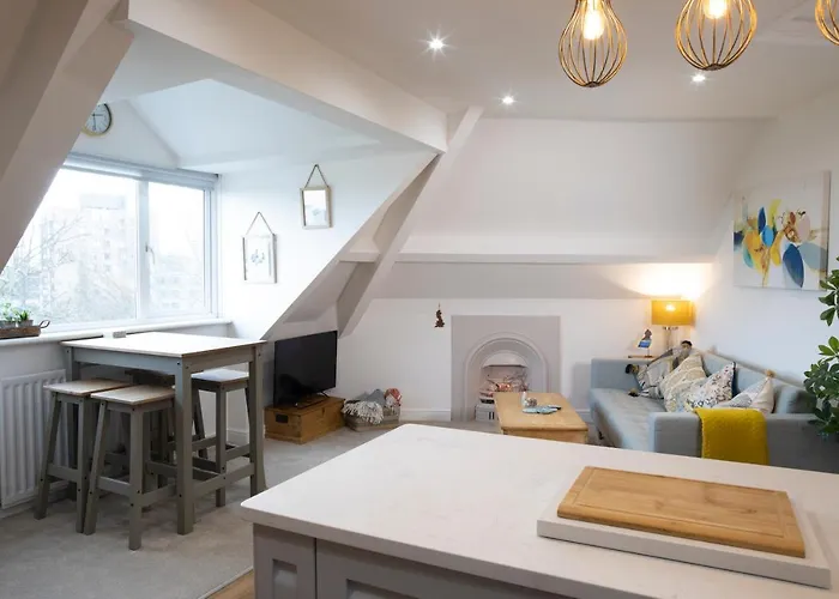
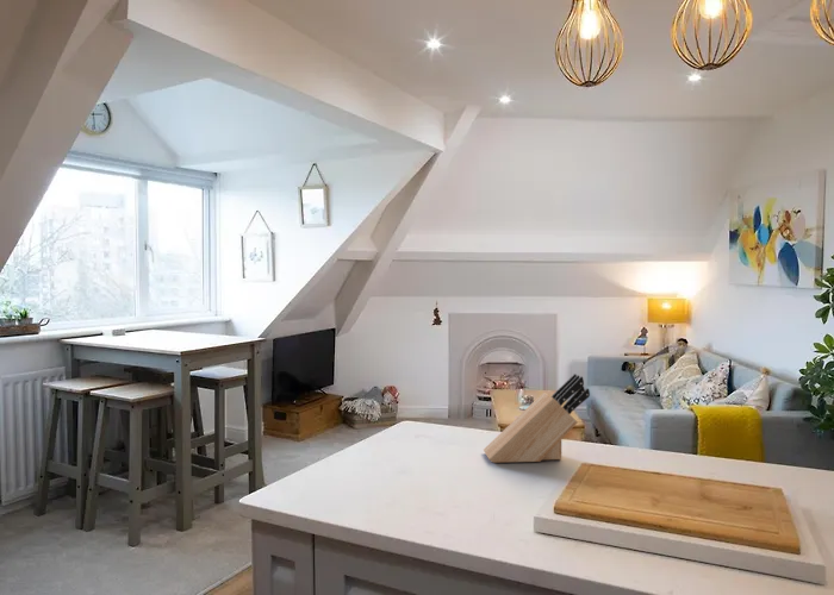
+ knife block [483,372,591,464]
